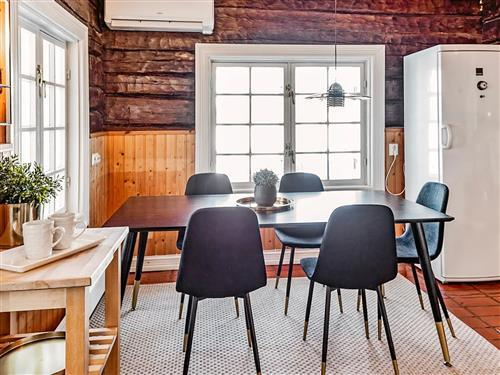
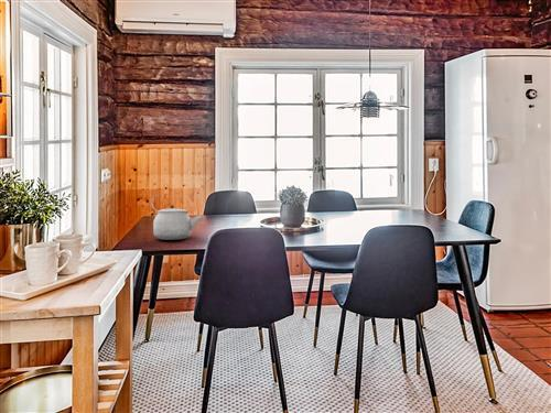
+ tea kettle [151,194,204,241]
